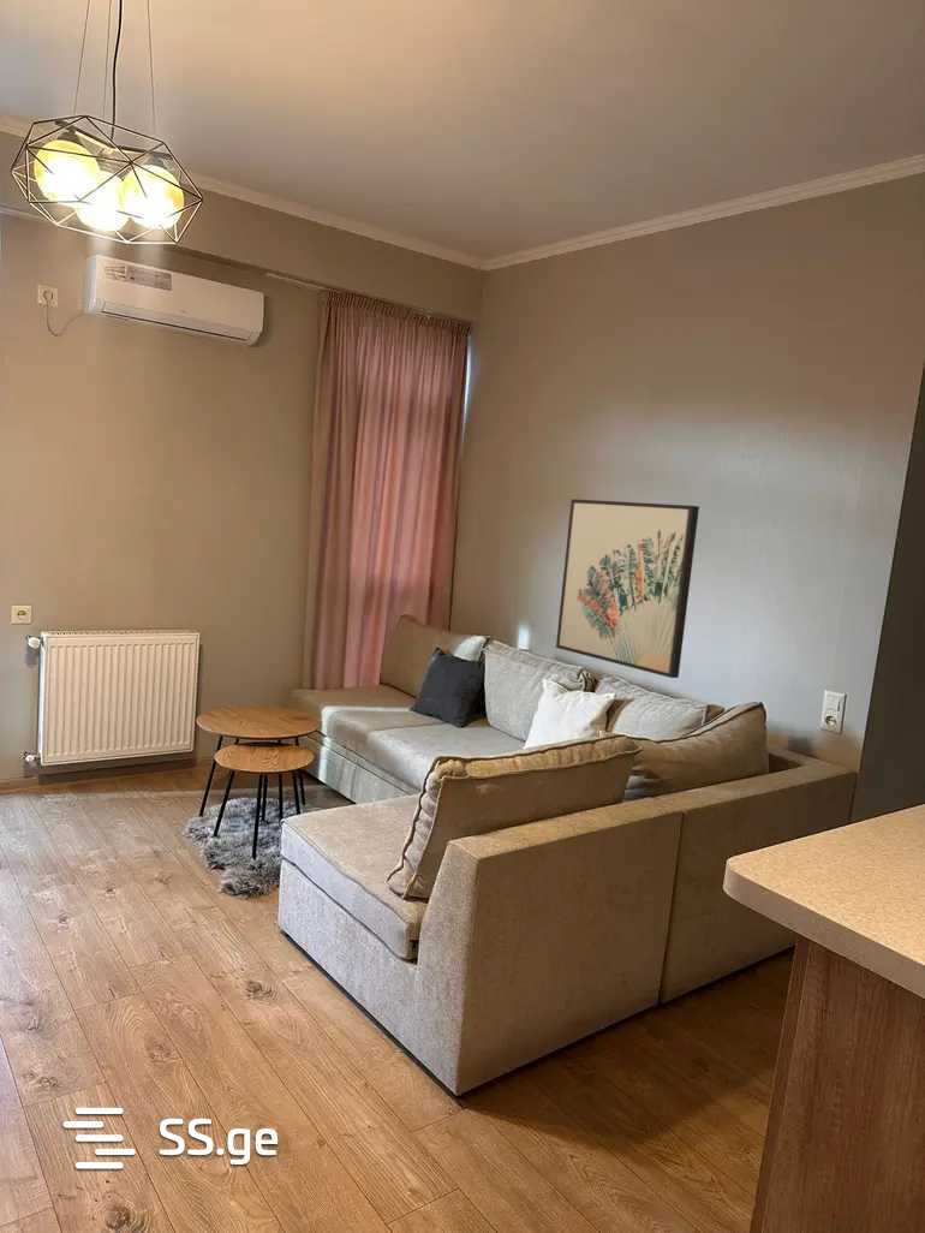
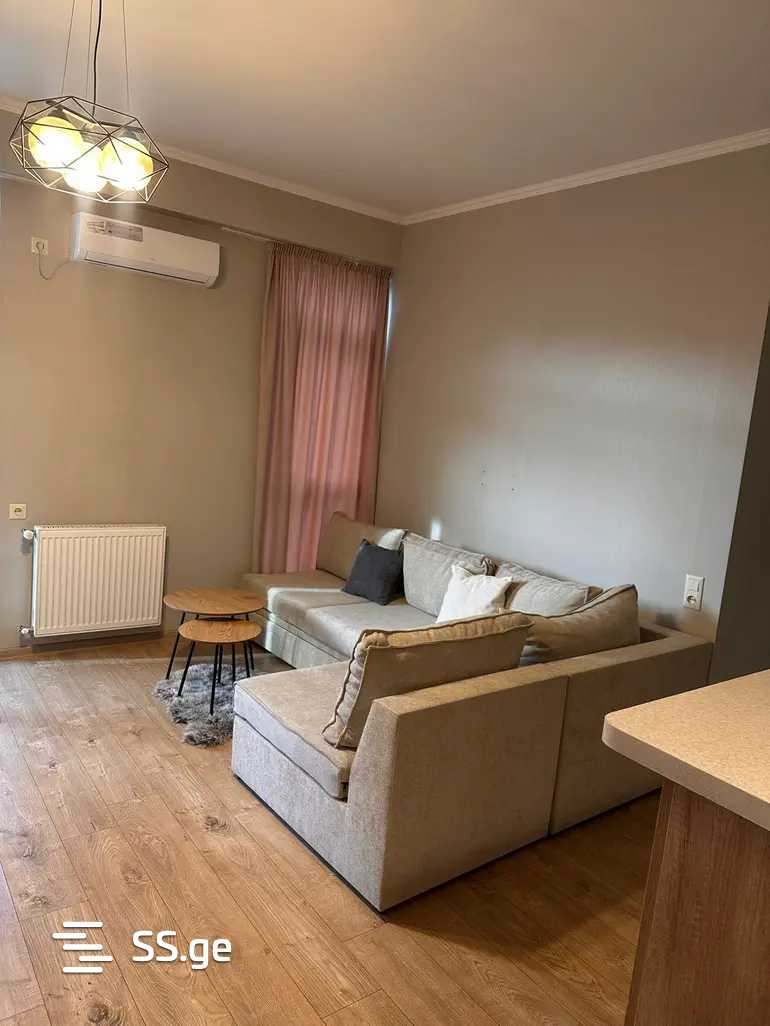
- wall art [555,498,700,679]
